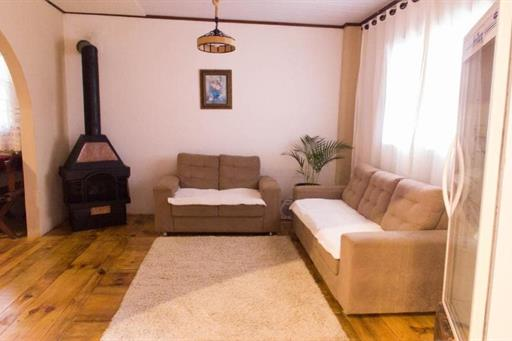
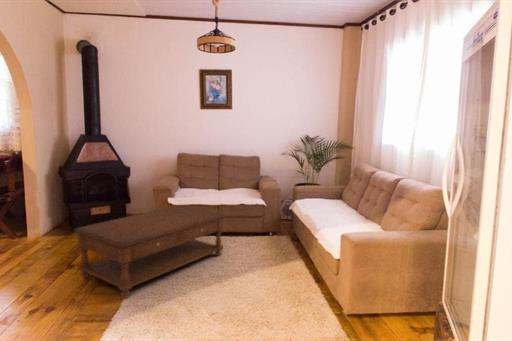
+ coffee table [72,204,227,299]
